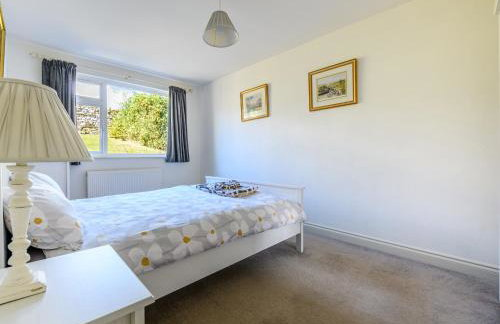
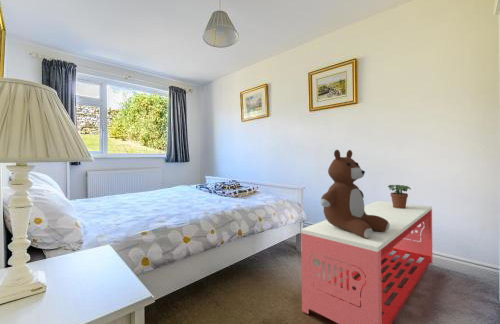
+ teddy bear [320,149,390,238]
+ storage bench [300,200,433,324]
+ potted plant [387,184,412,209]
